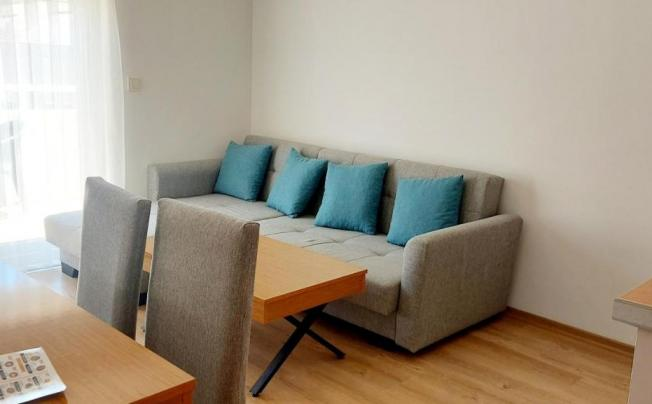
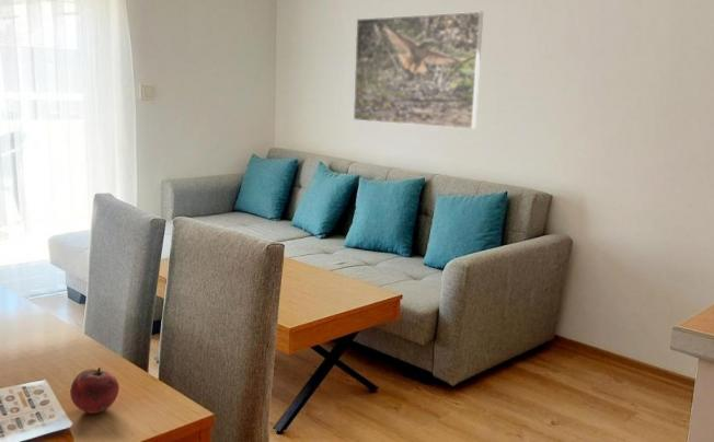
+ fruit [69,367,120,415]
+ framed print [353,11,484,130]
